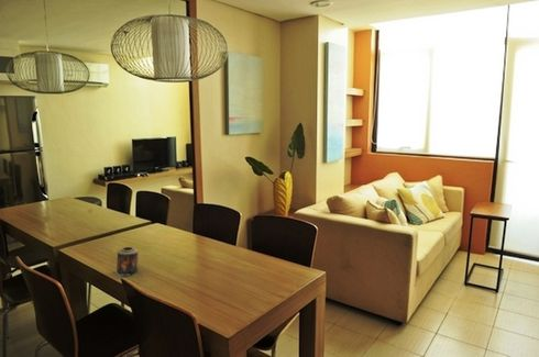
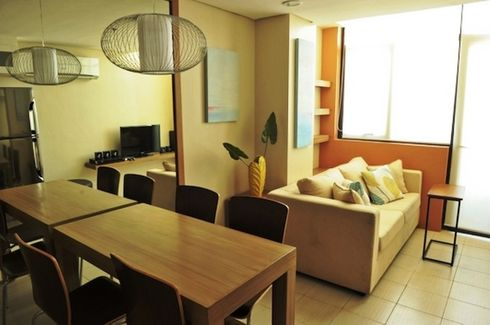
- candle [113,246,139,278]
